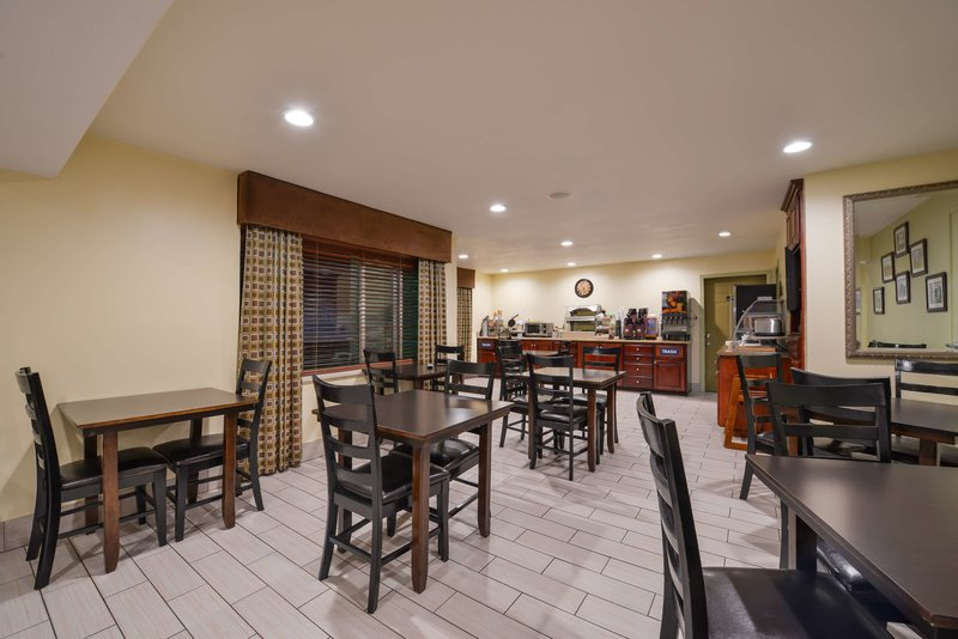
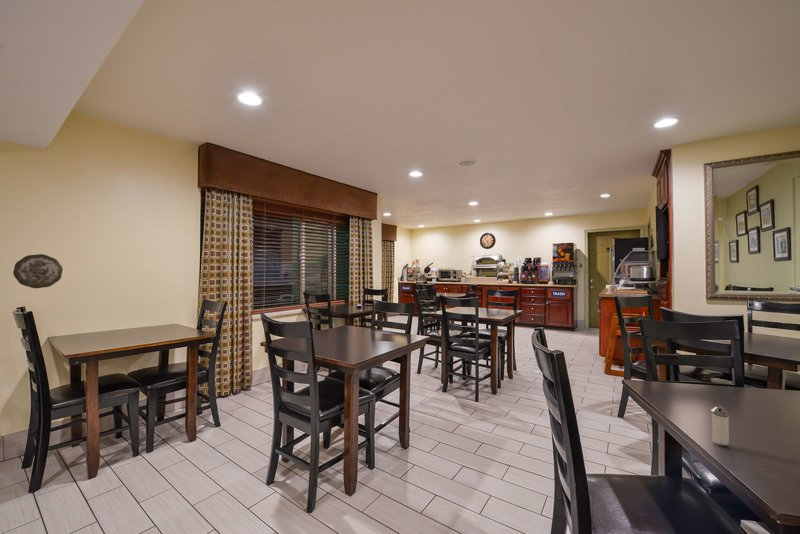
+ shaker [710,405,730,447]
+ decorative plate [12,253,64,289]
